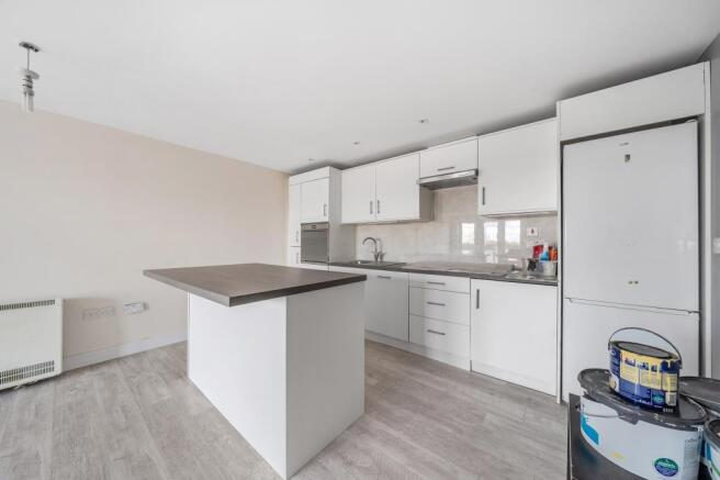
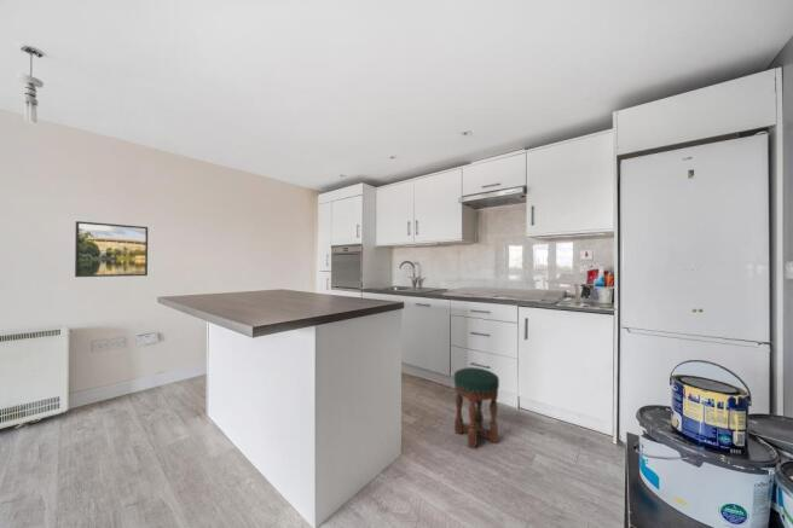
+ stool [453,366,500,449]
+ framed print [74,220,149,278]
